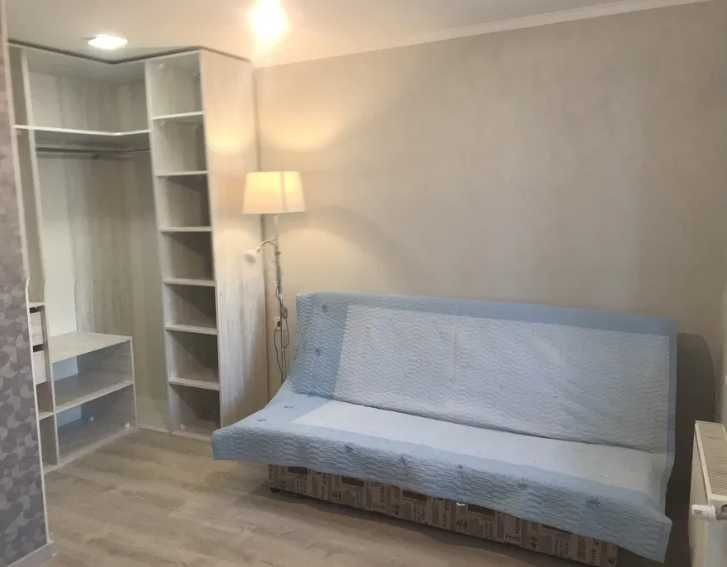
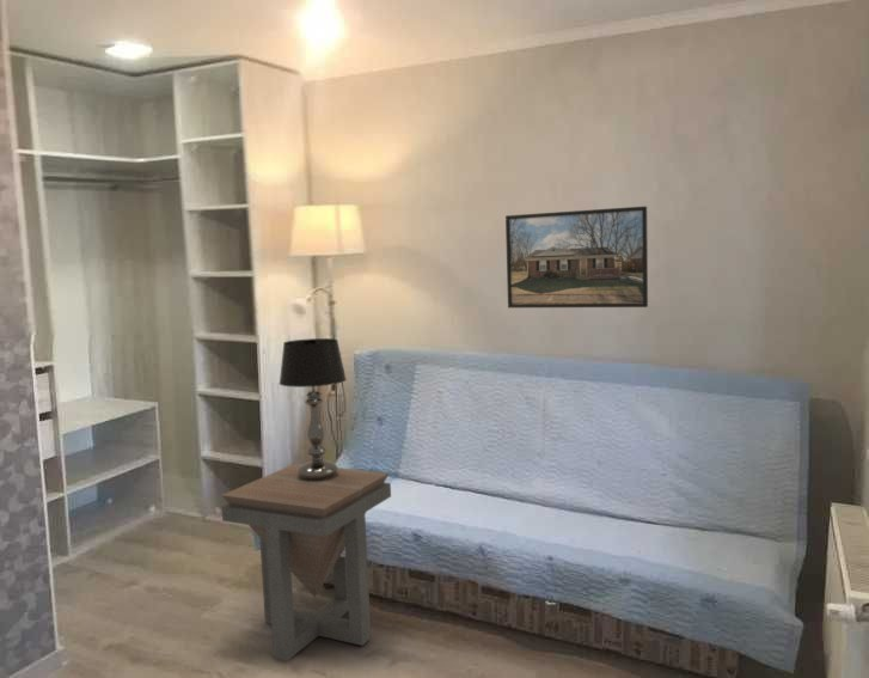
+ table lamp [279,337,348,481]
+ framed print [504,206,649,309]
+ side table [220,462,392,662]
